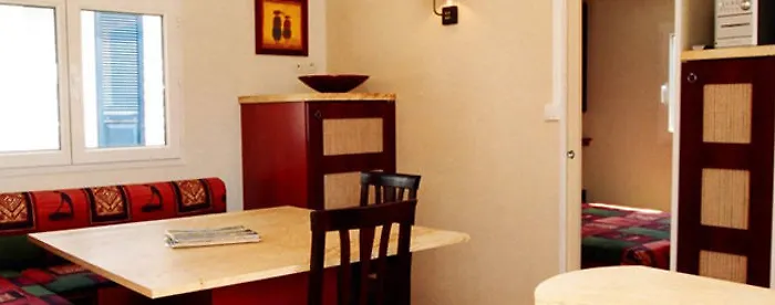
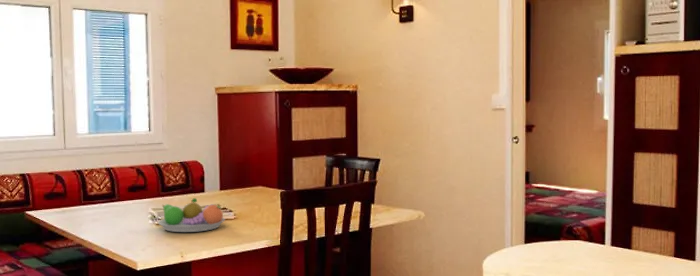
+ fruit bowl [157,197,226,233]
